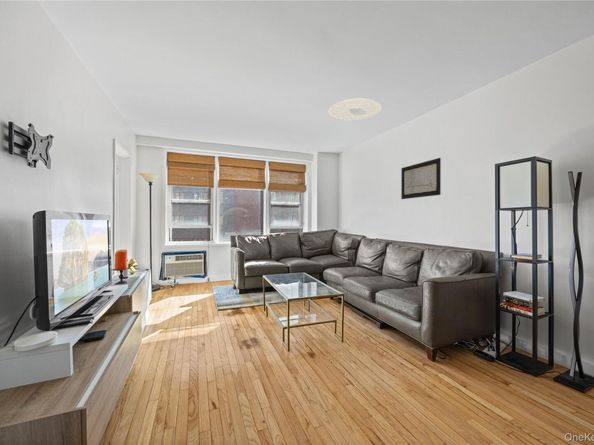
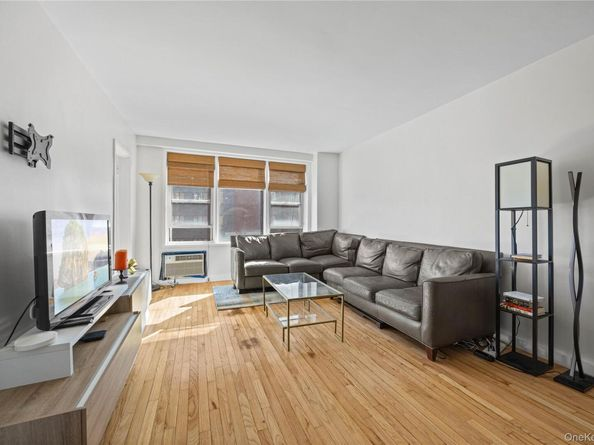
- ceiling light [328,98,382,121]
- wall art [400,157,442,200]
